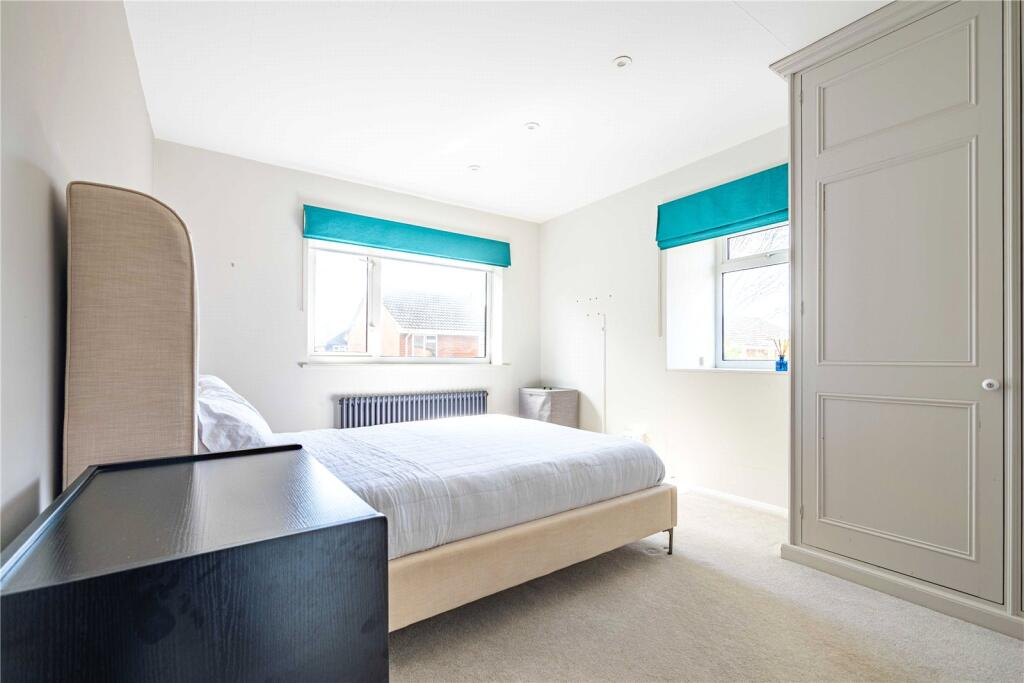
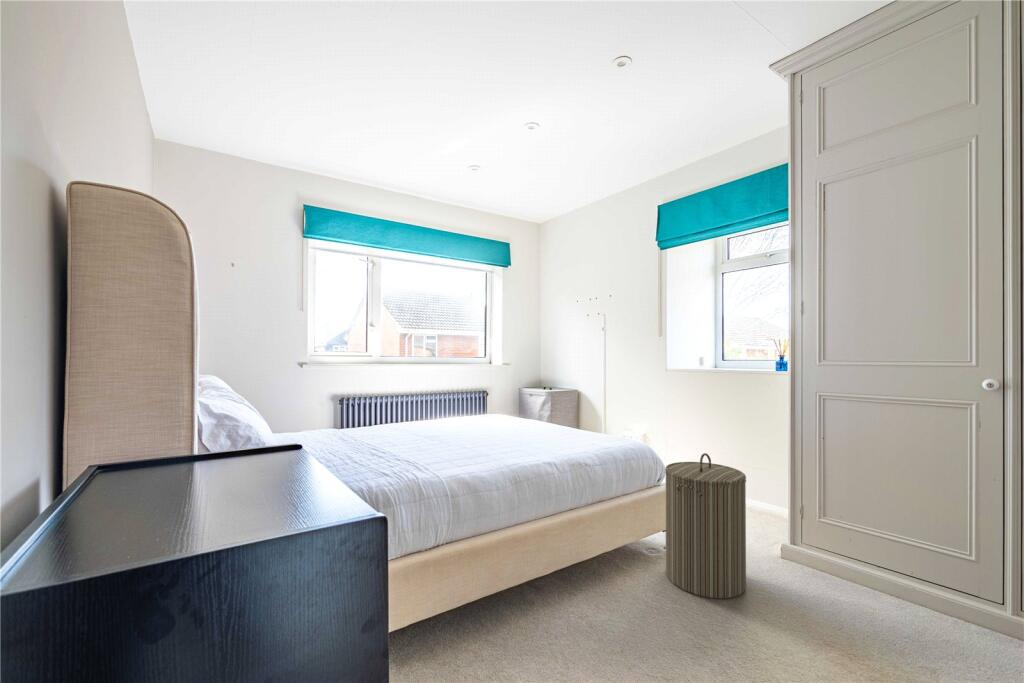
+ laundry hamper [664,452,747,600]
